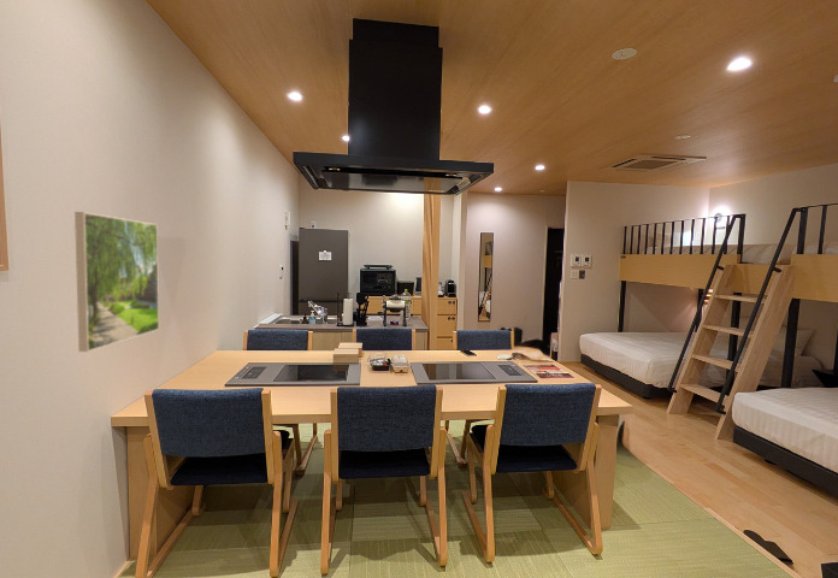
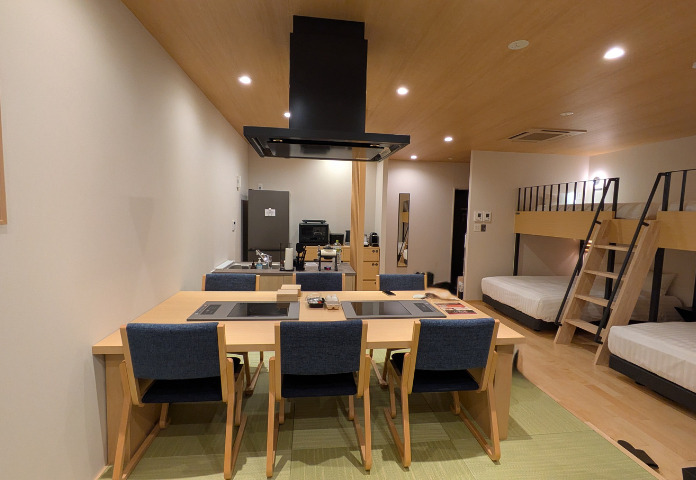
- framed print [73,211,160,353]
